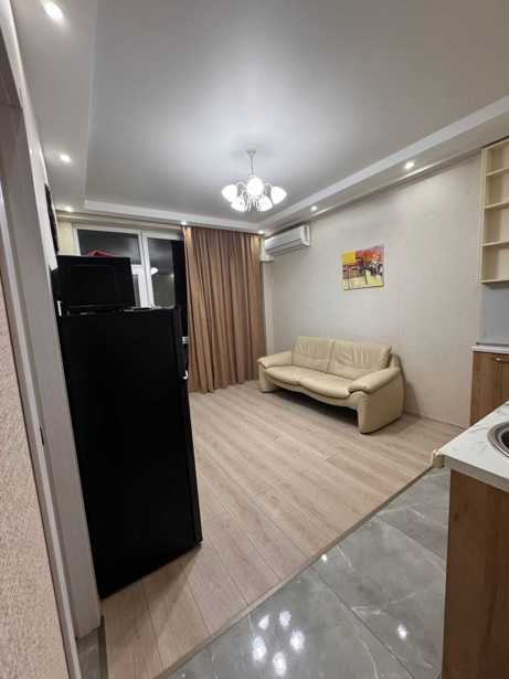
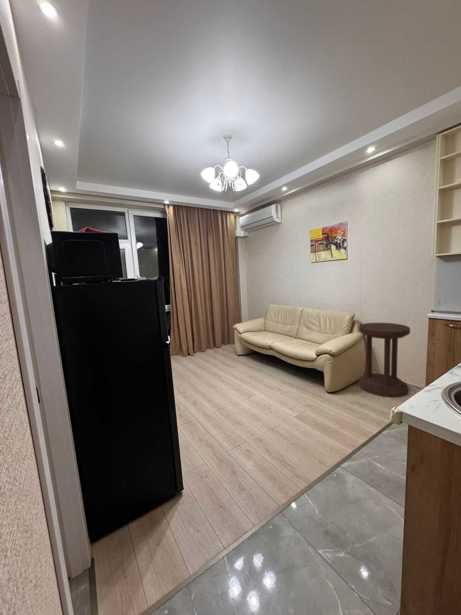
+ side table [358,322,411,398]
